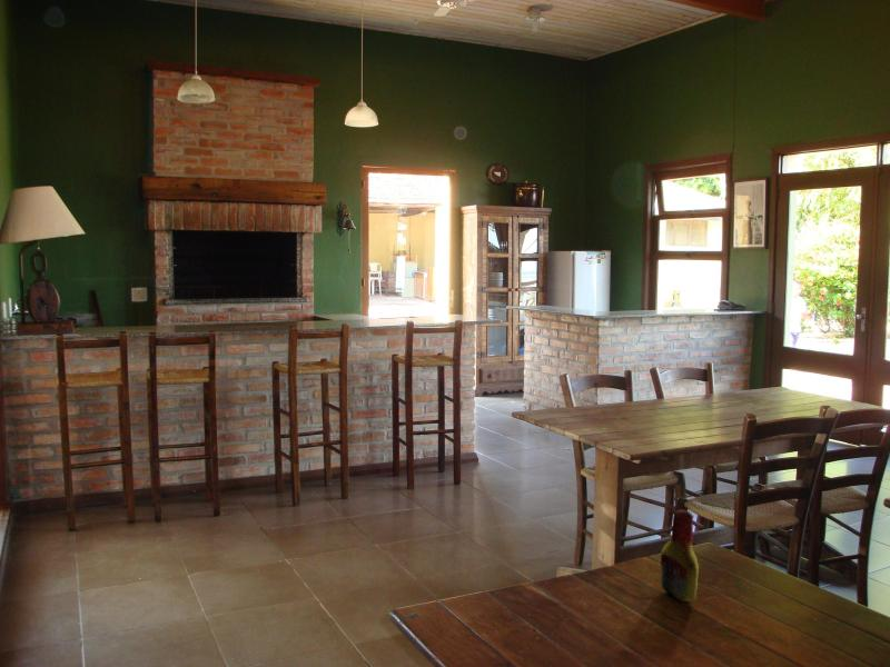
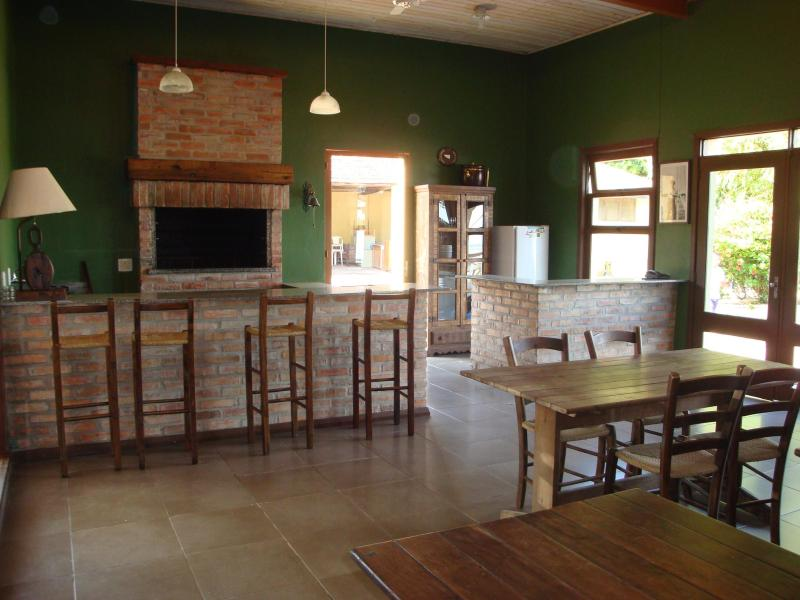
- bottle [660,508,700,603]
